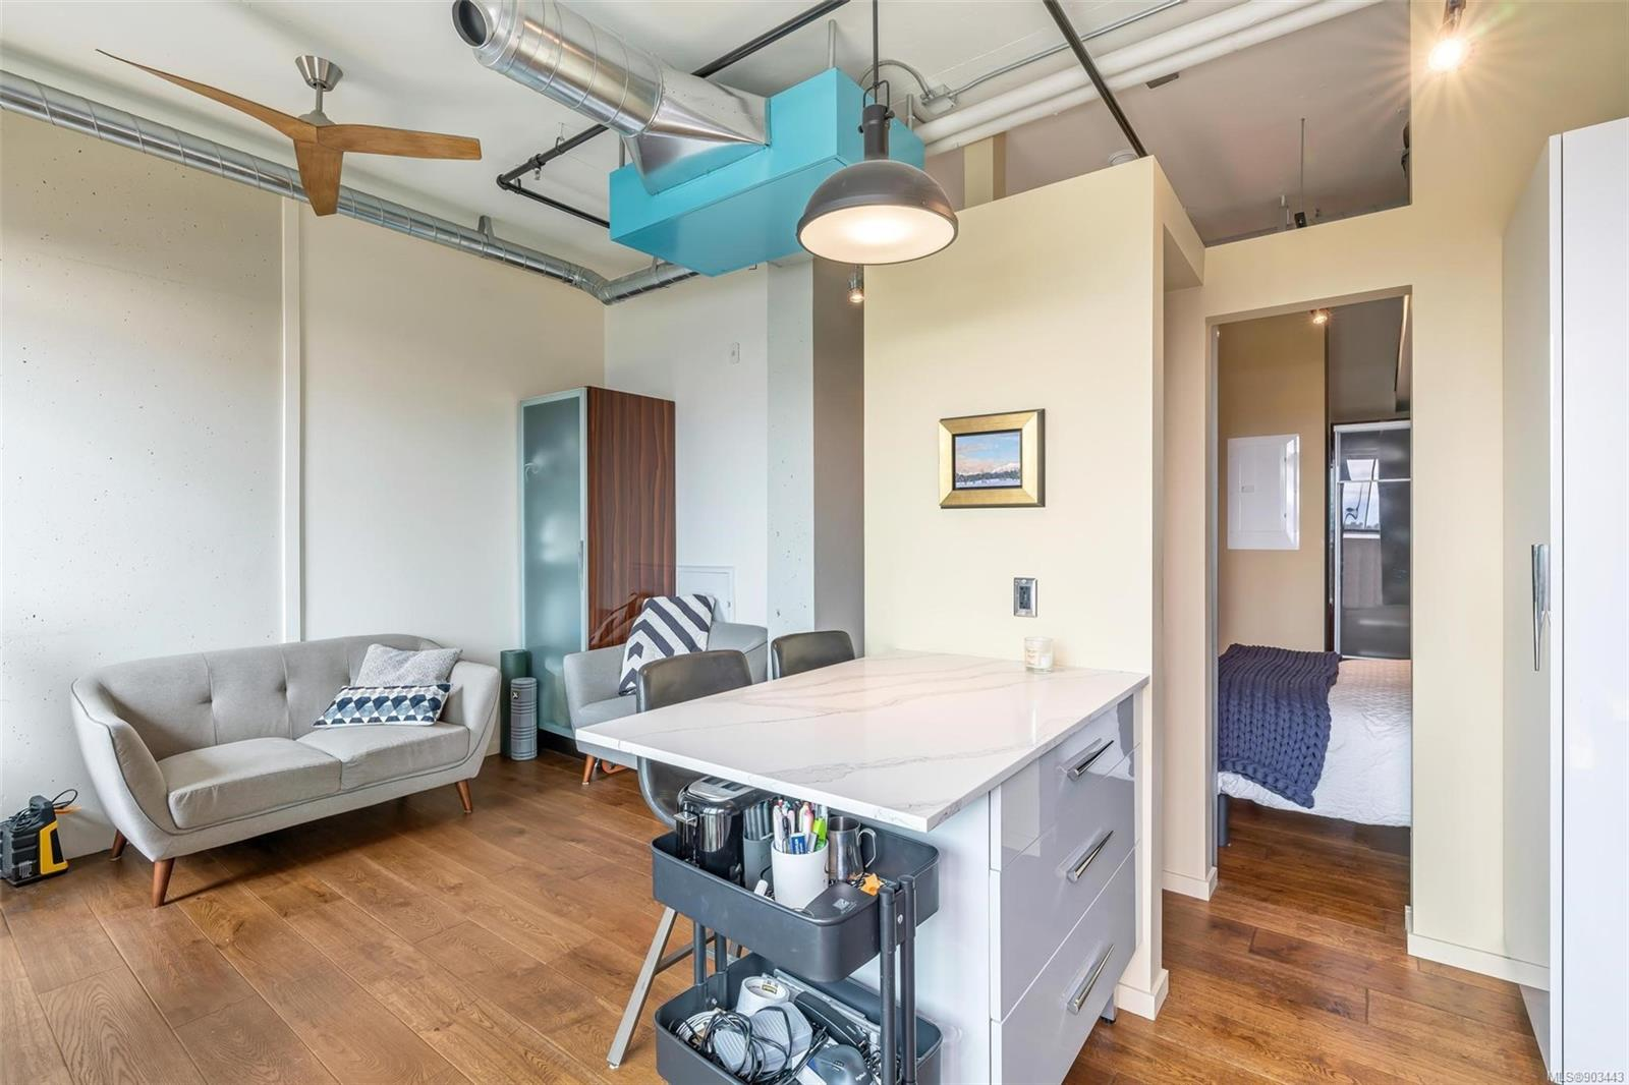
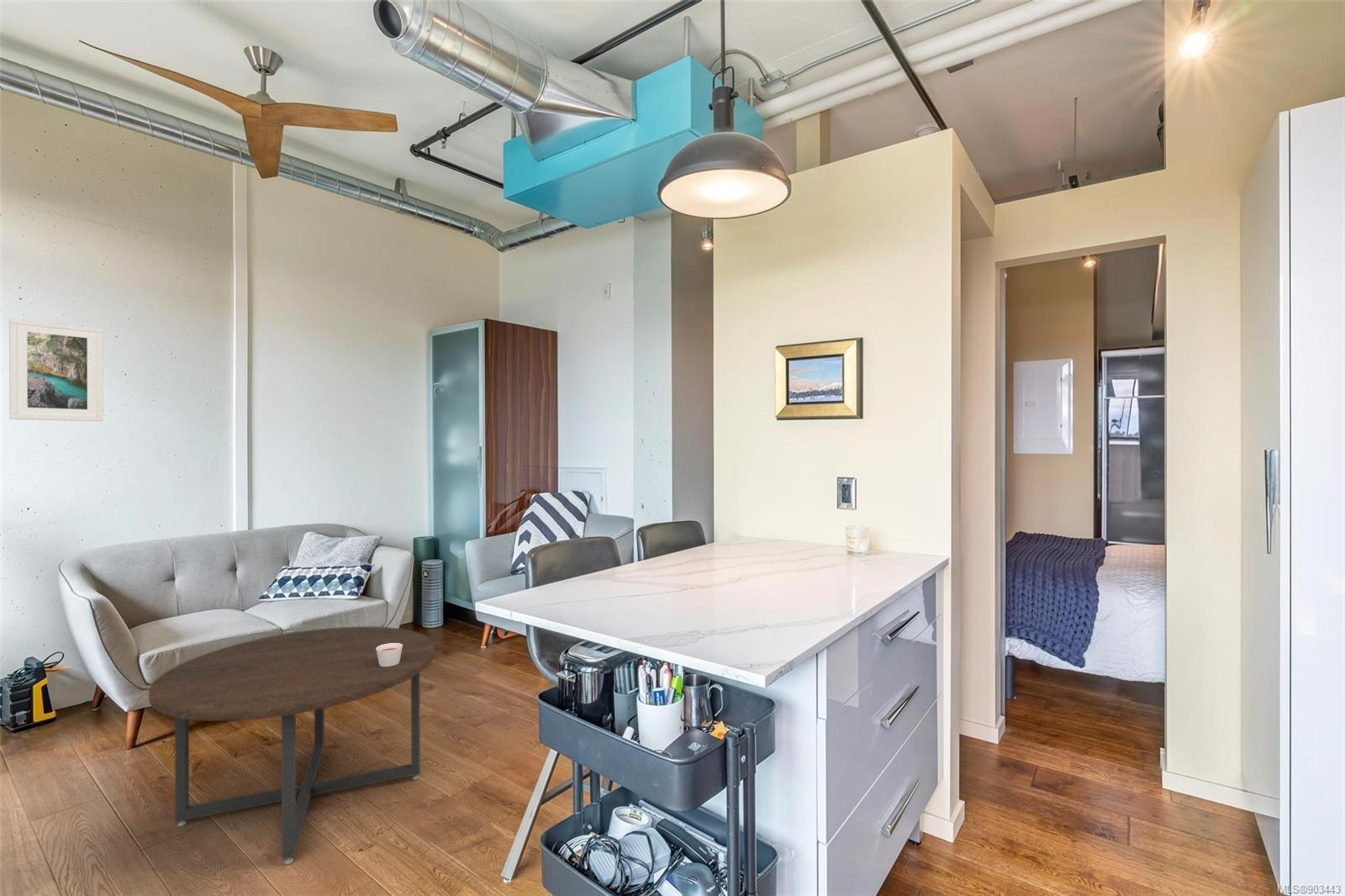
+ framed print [8,317,103,422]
+ coffee table [148,625,435,865]
+ candle [376,643,403,667]
